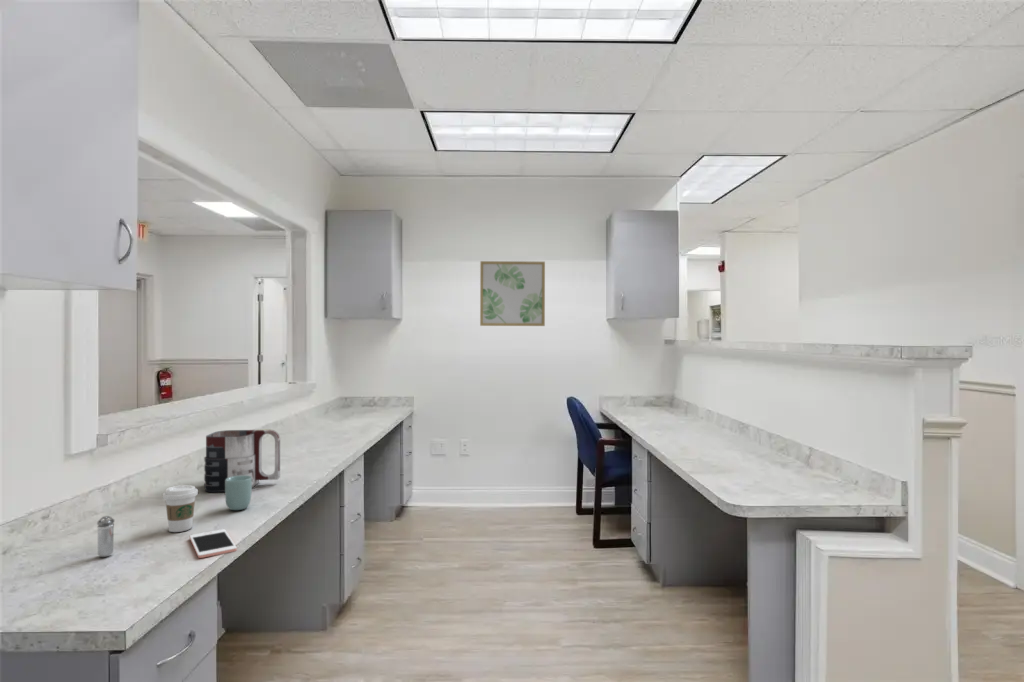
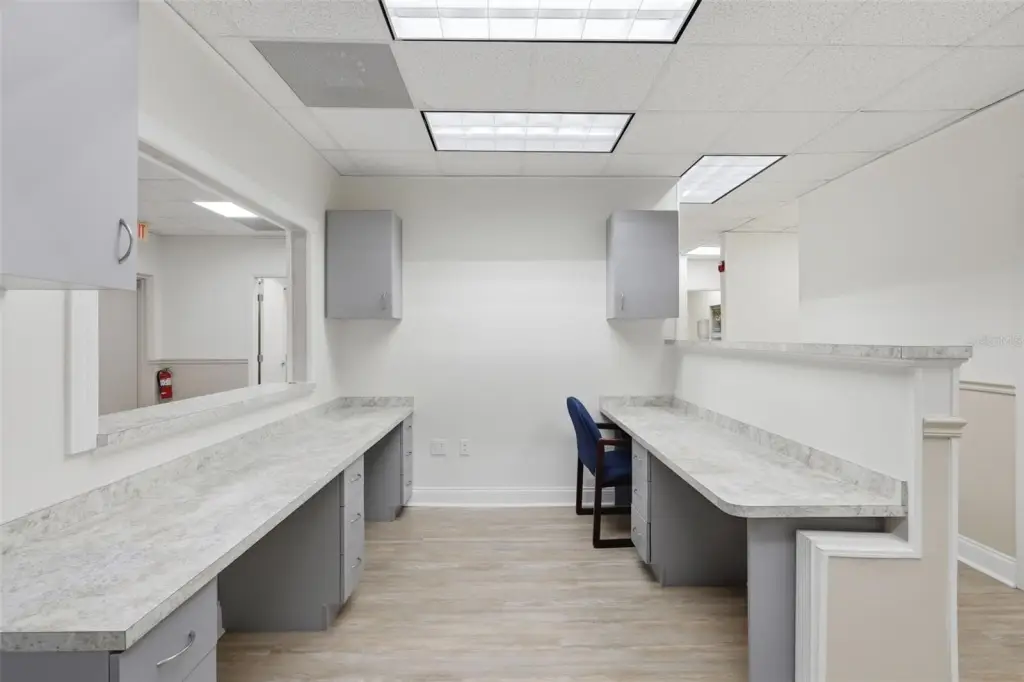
- wall art [479,260,546,327]
- mug [203,428,281,493]
- coffee cup [162,484,199,533]
- cell phone [189,528,238,559]
- shaker [96,515,115,558]
- cup [224,475,253,511]
